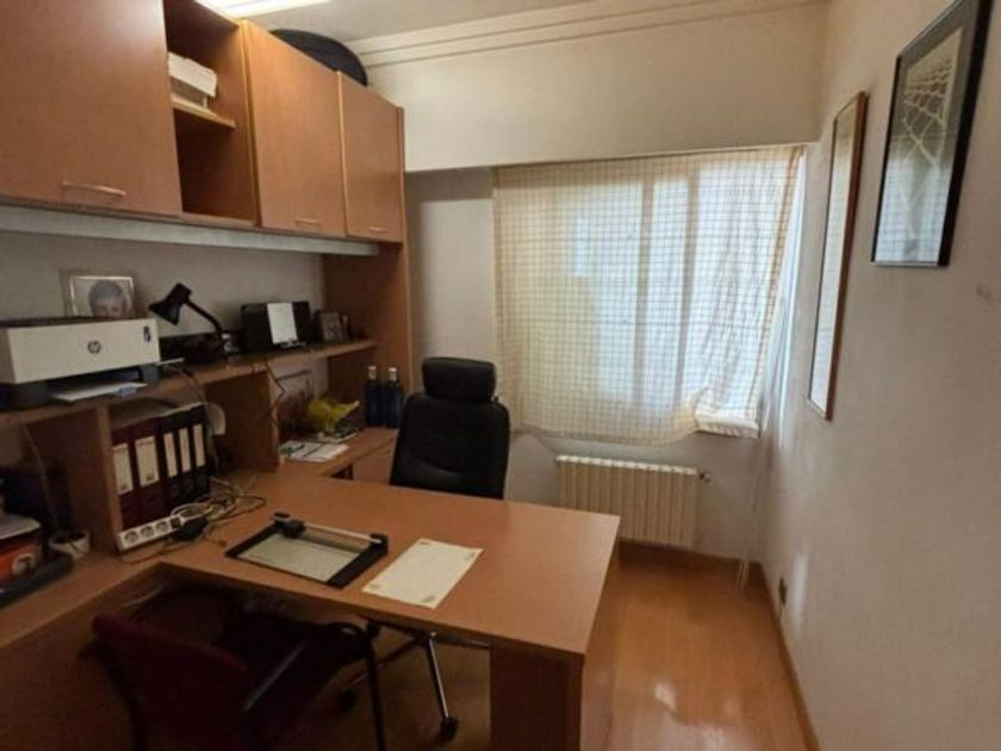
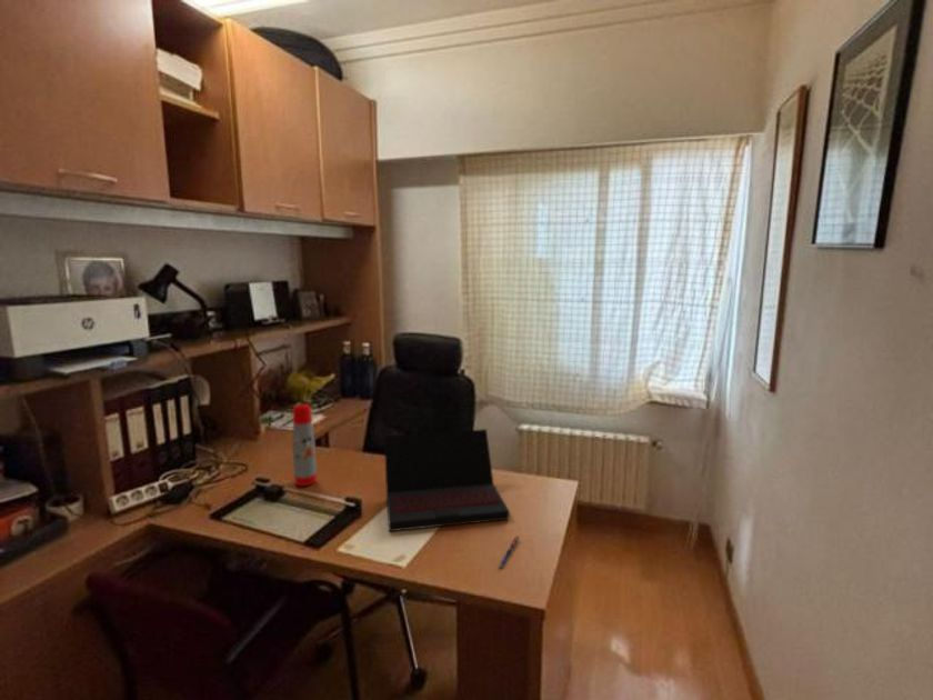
+ laptop [383,428,511,532]
+ water bottle [291,402,318,487]
+ pen [499,536,520,569]
